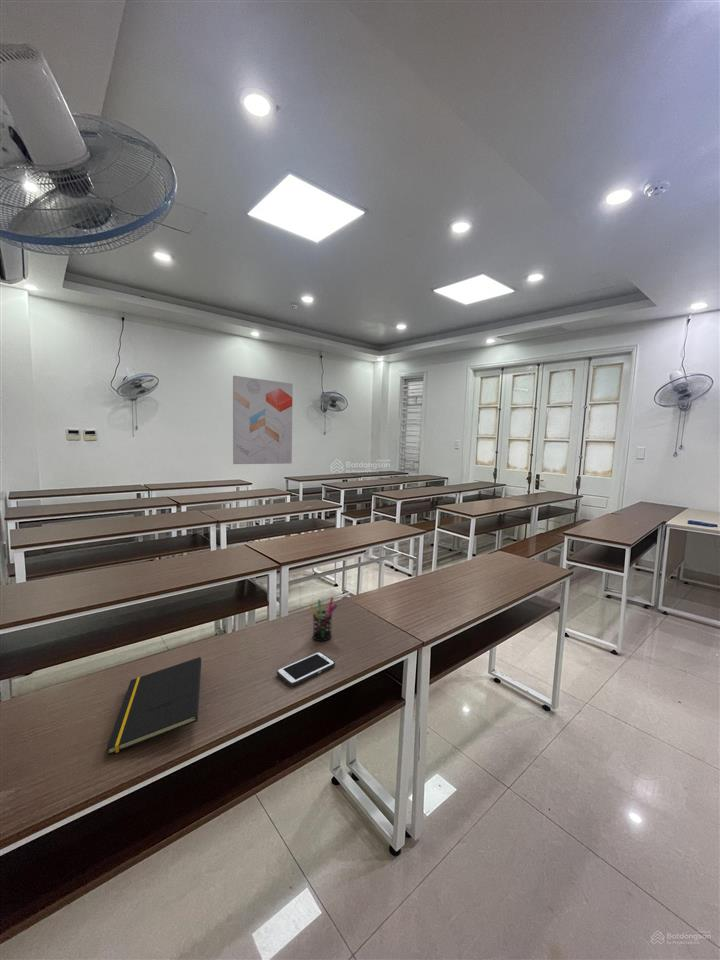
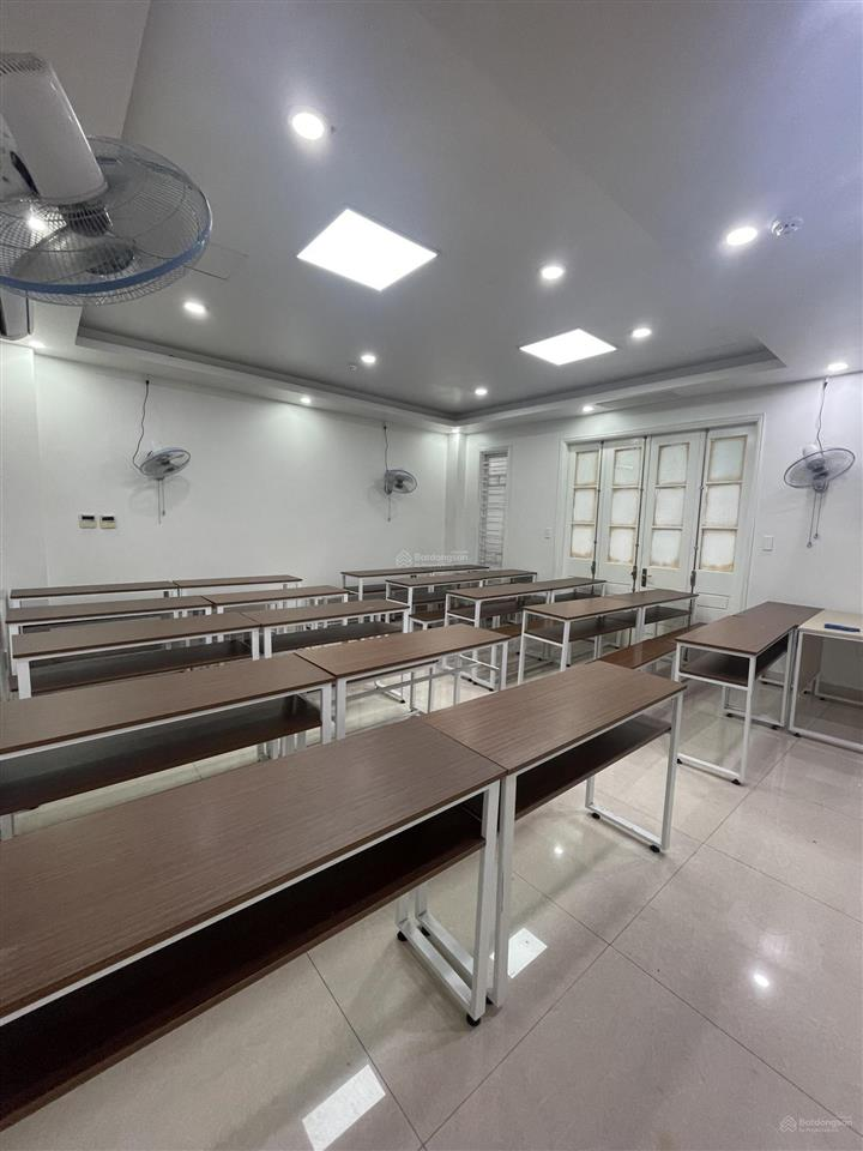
- wall art [232,375,294,465]
- cell phone [276,651,336,687]
- notepad [106,656,202,756]
- pen holder [308,596,338,642]
